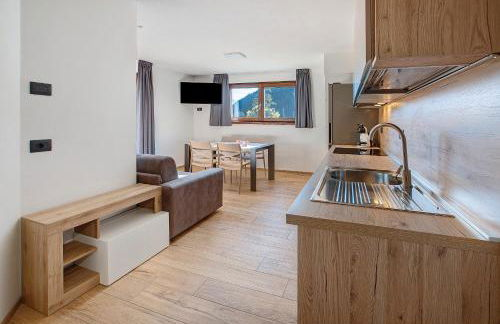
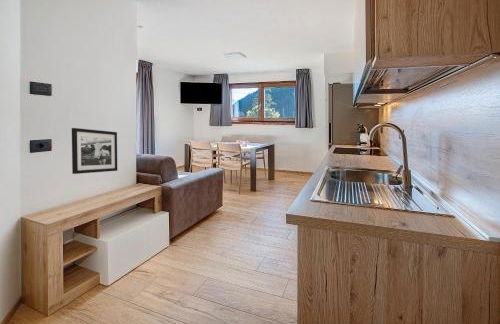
+ picture frame [71,127,118,175]
